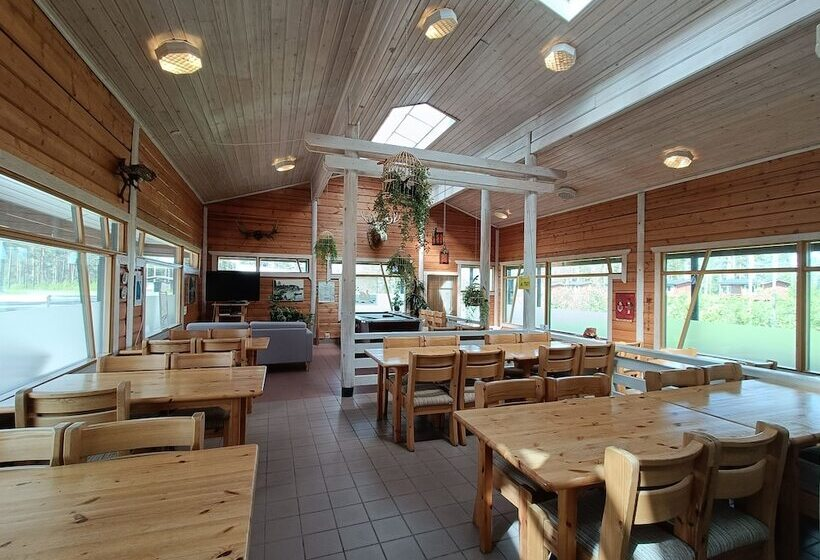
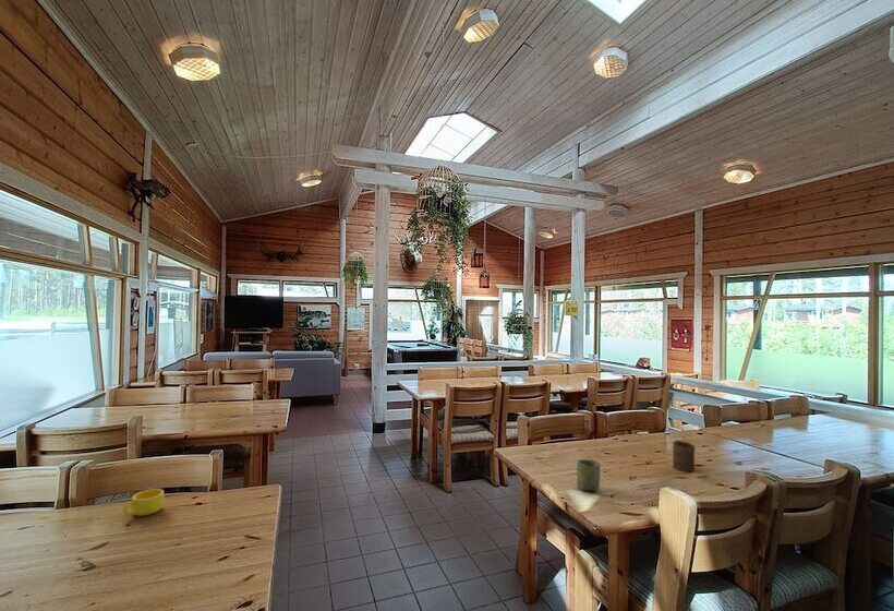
+ cup [576,458,601,492]
+ cup [672,440,697,472]
+ cup [122,488,166,517]
